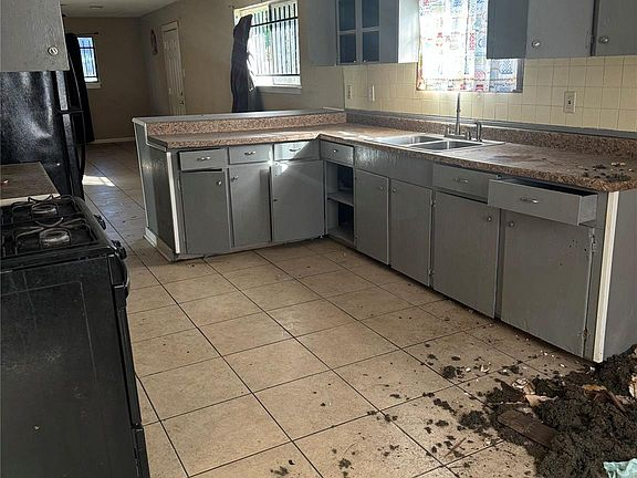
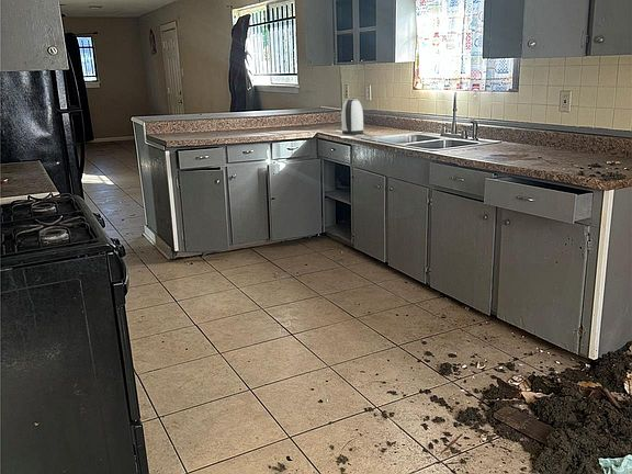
+ kettle [340,97,364,135]
